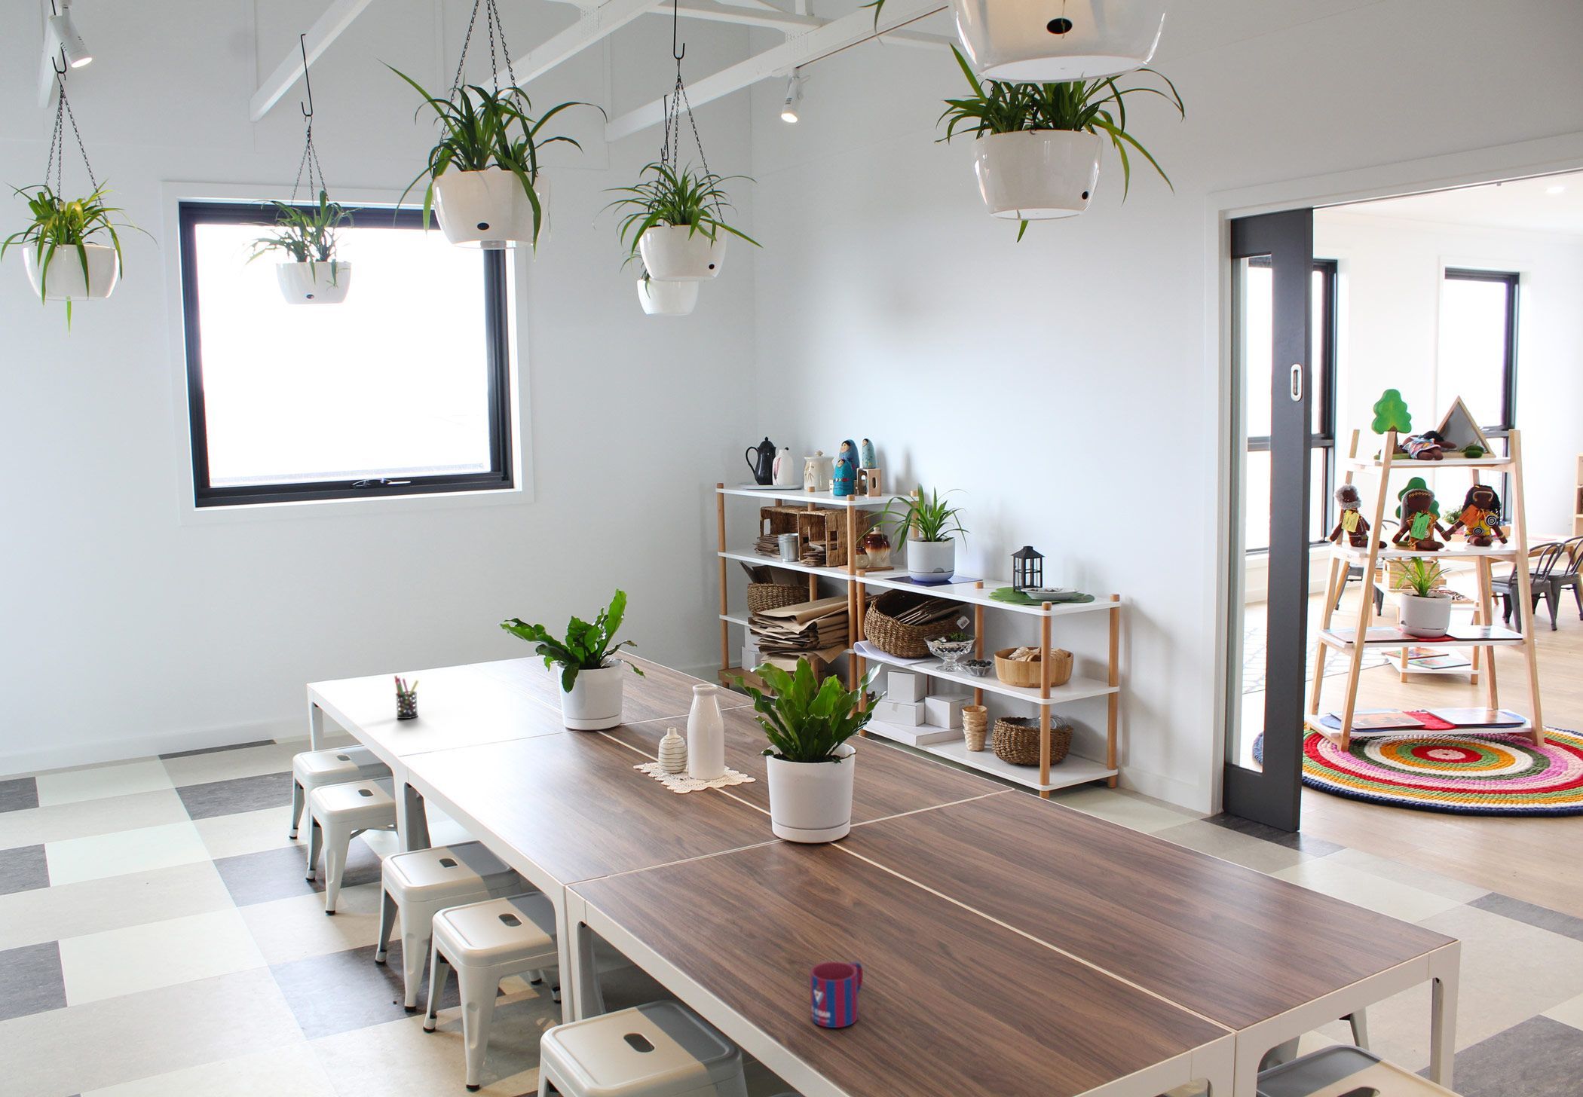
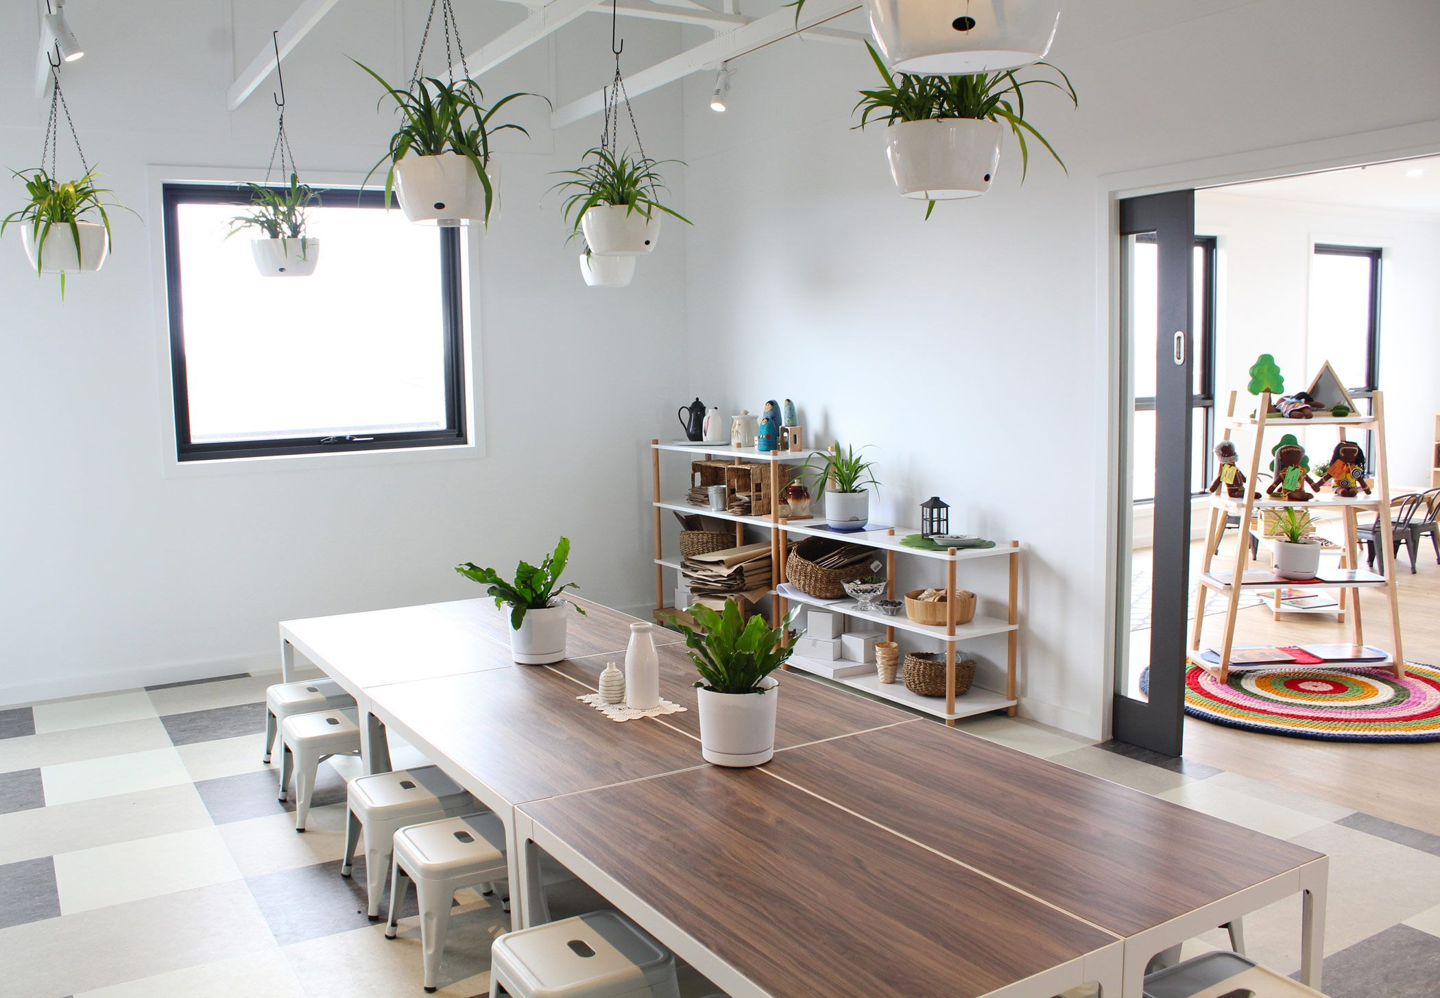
- mug [810,961,864,1028]
- pen holder [393,675,419,719]
